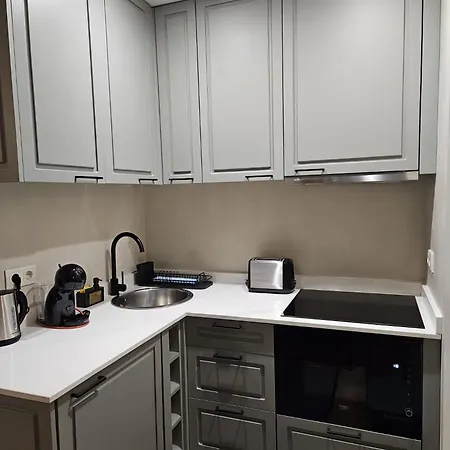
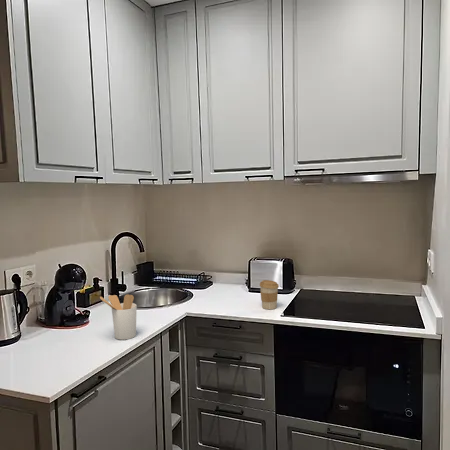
+ coffee cup [259,279,280,310]
+ utensil holder [99,294,138,341]
